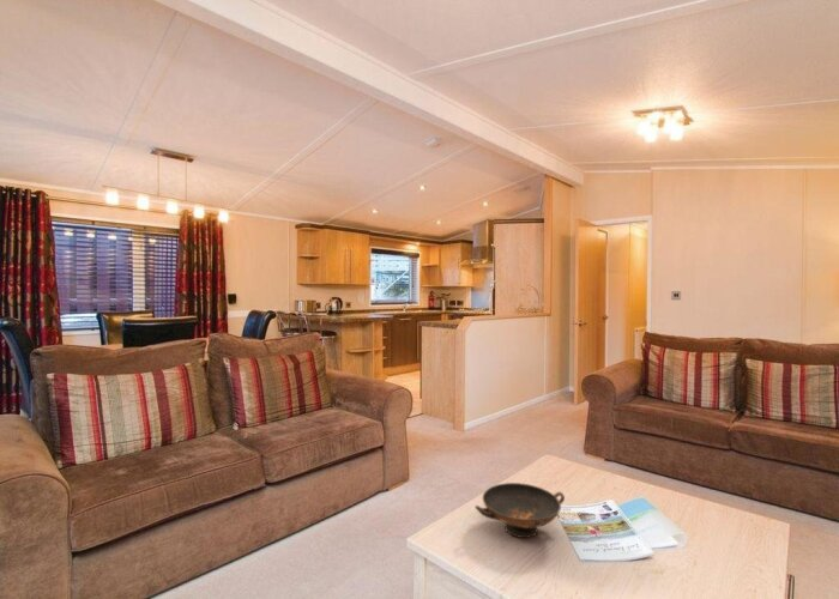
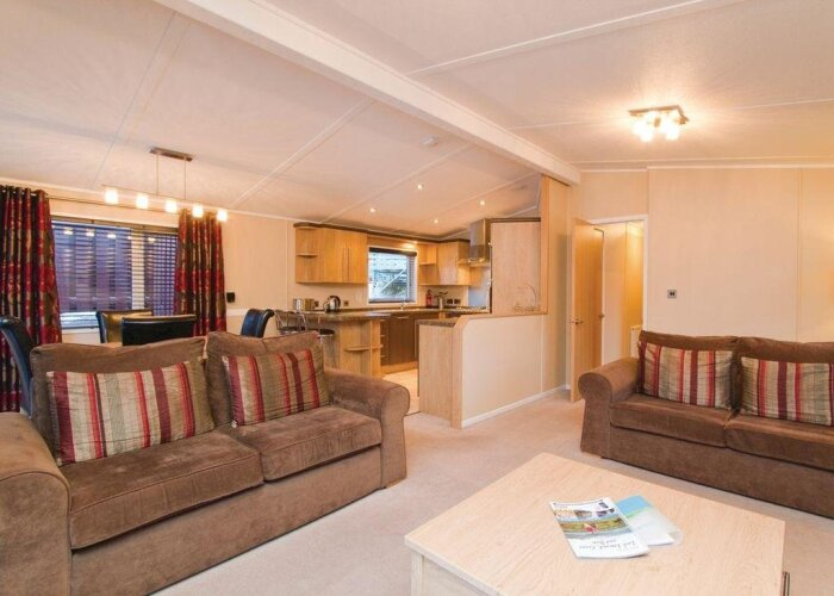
- decorative bowl [475,482,566,539]
